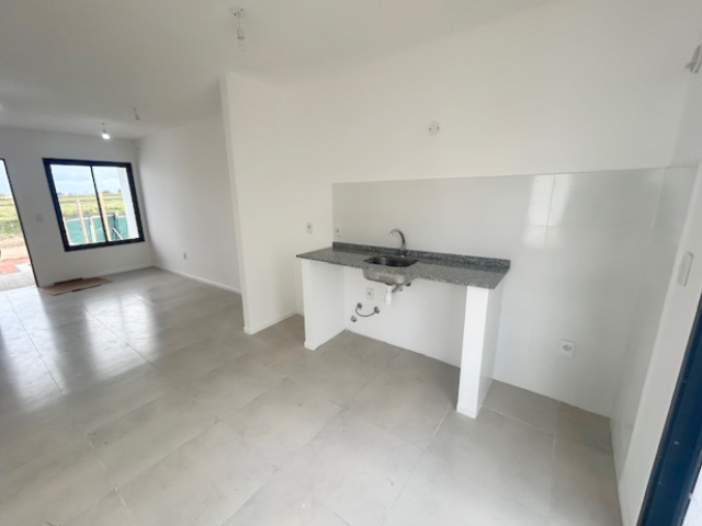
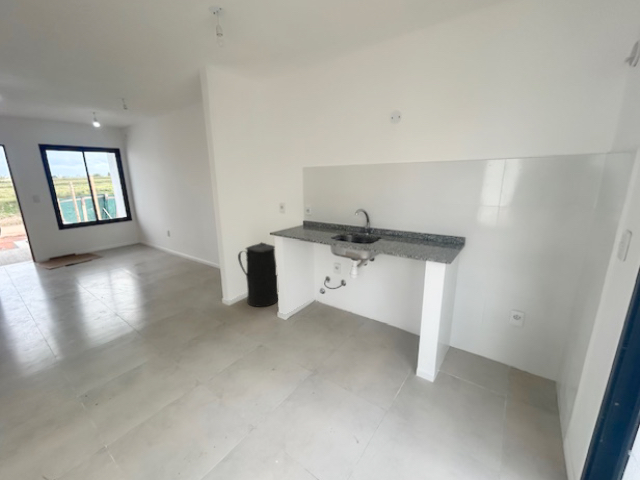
+ trash can [237,241,279,308]
